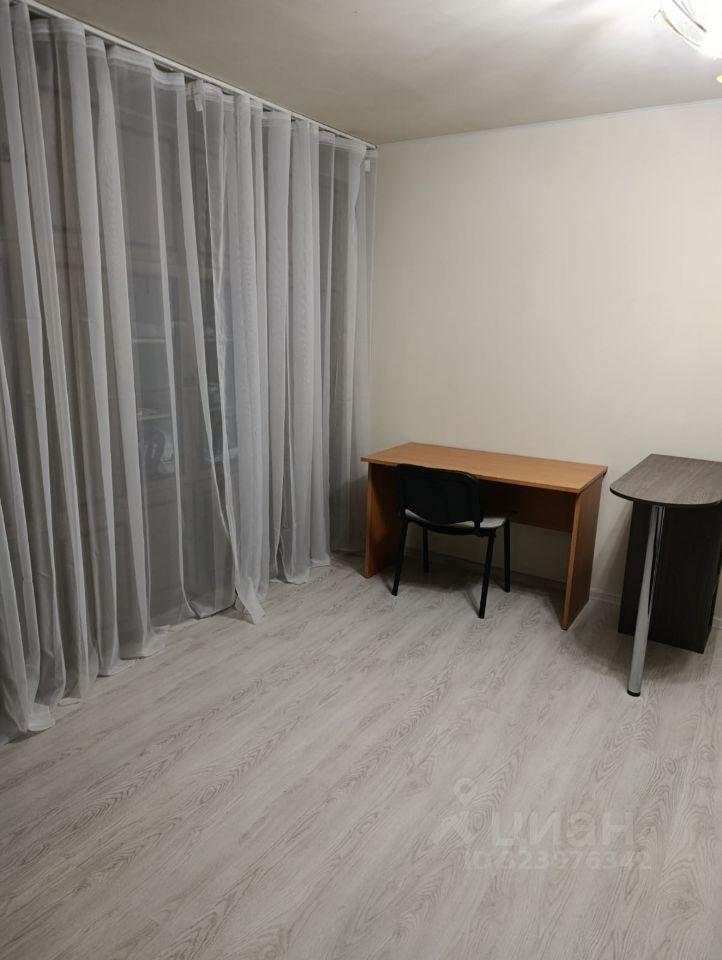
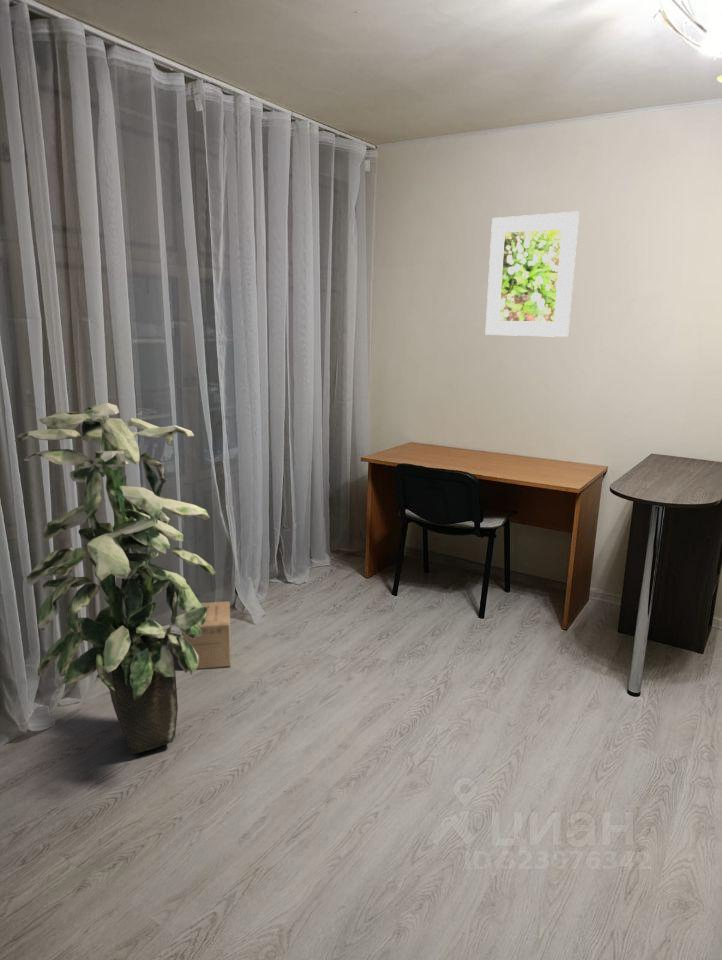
+ indoor plant [14,402,216,755]
+ cardboard box [181,601,232,670]
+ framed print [484,211,580,338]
